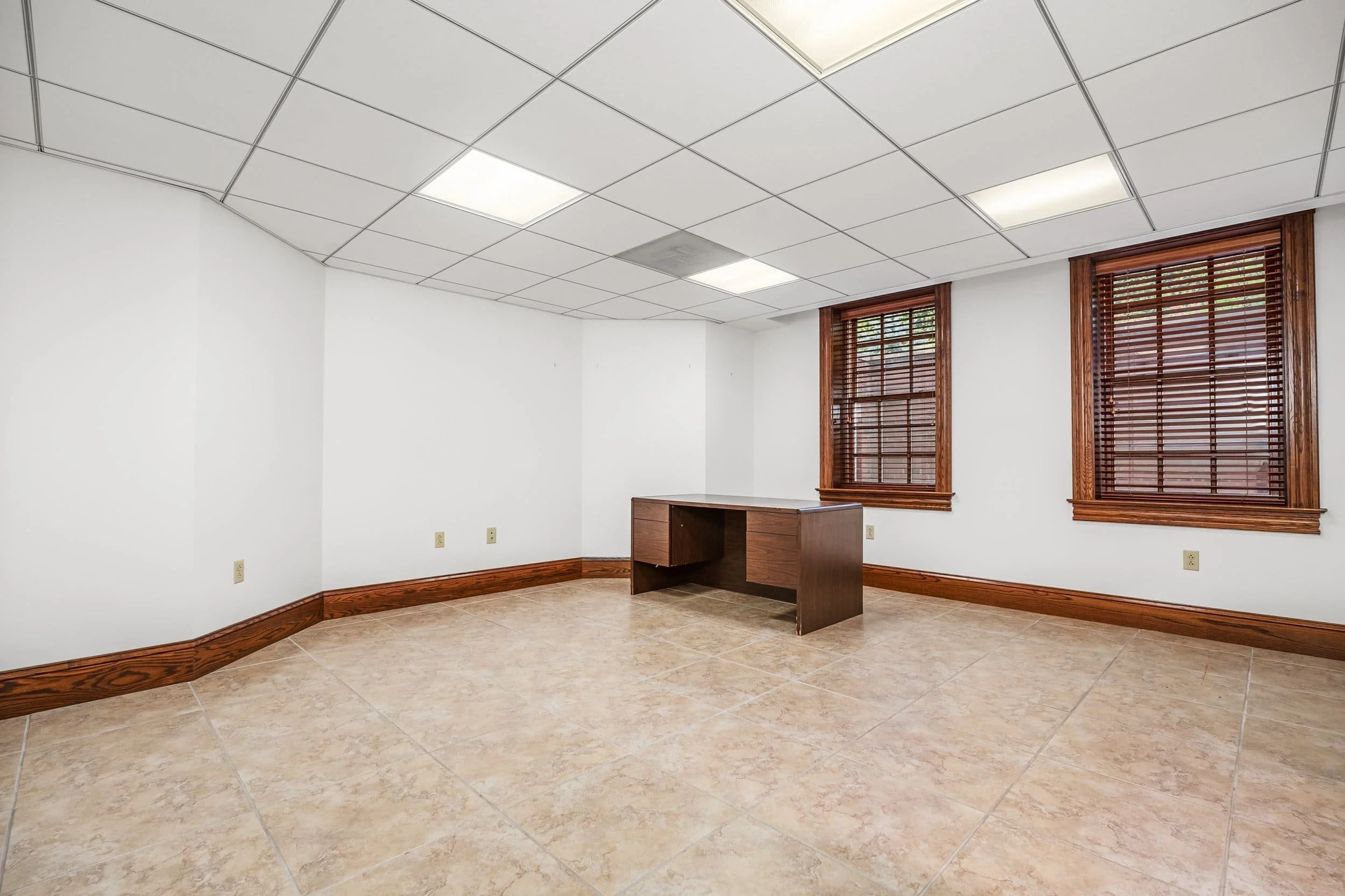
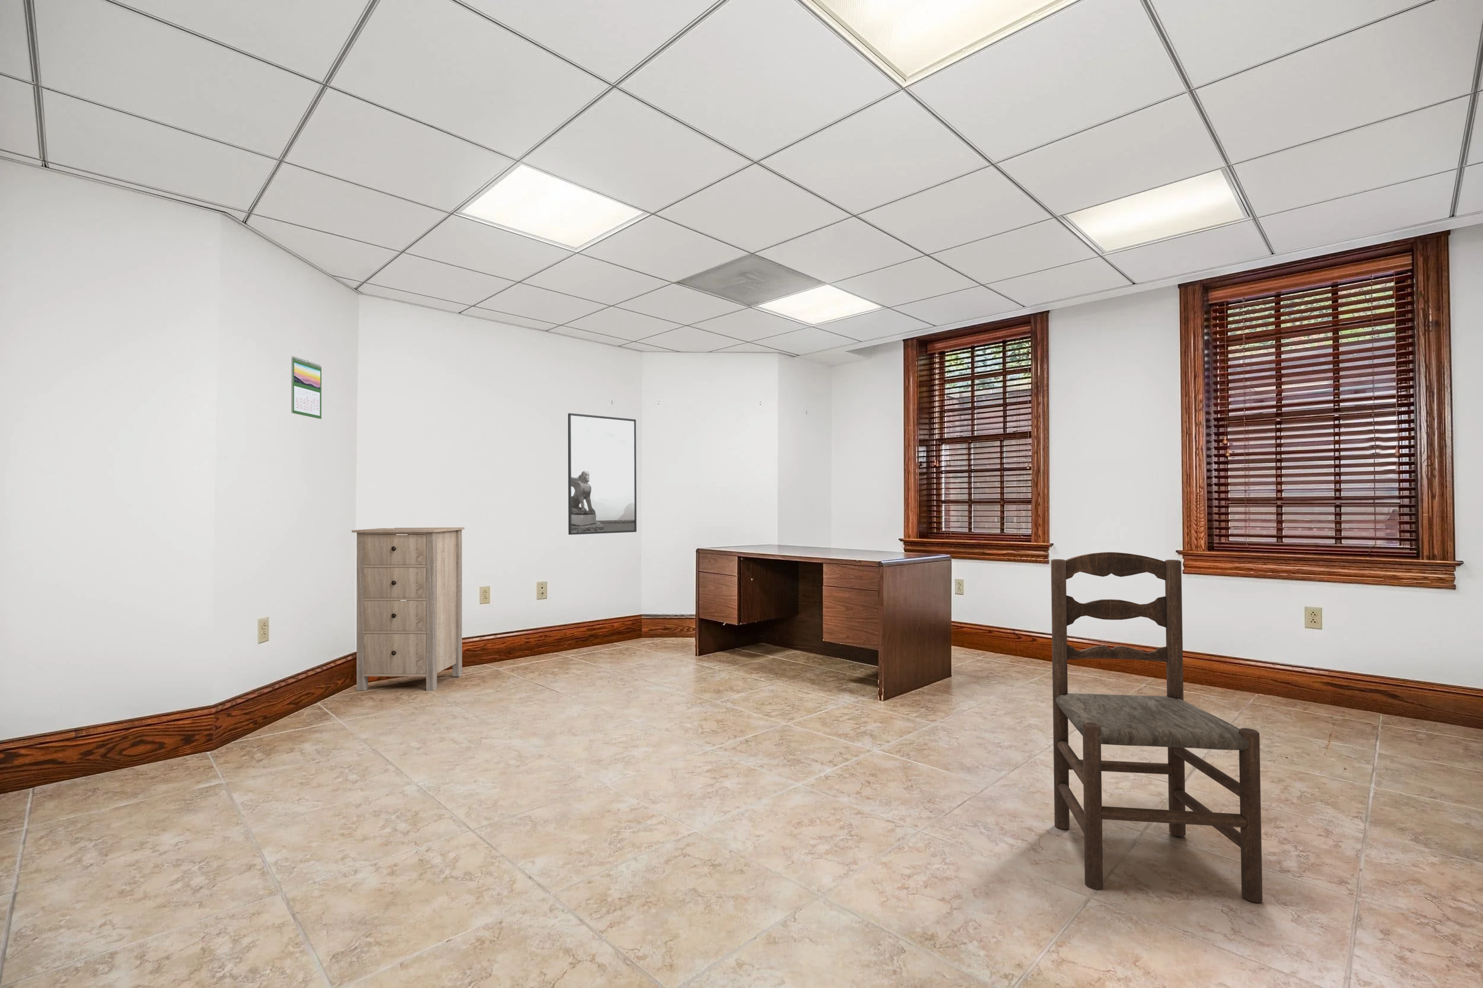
+ dining chair [1051,551,1262,903]
+ calendar [291,356,322,419]
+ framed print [568,412,637,536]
+ storage cabinet [351,527,465,691]
